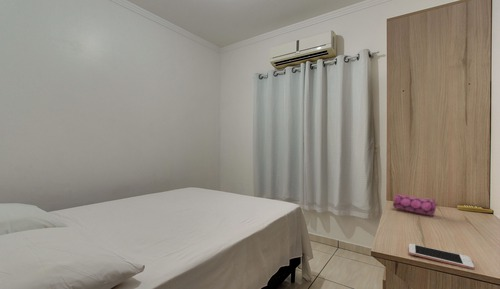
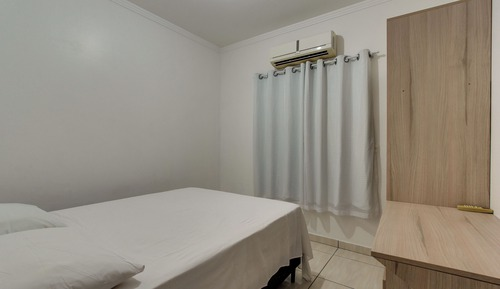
- cell phone [408,243,475,270]
- pencil case [392,193,438,217]
